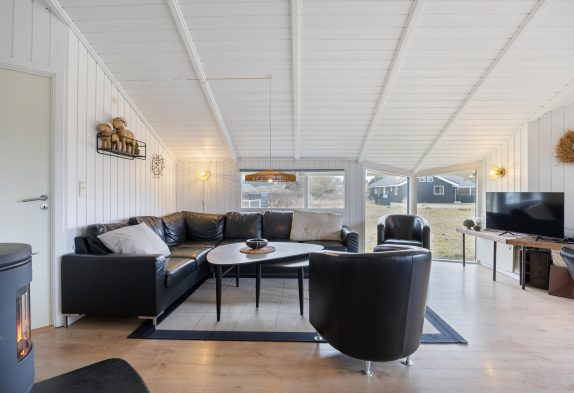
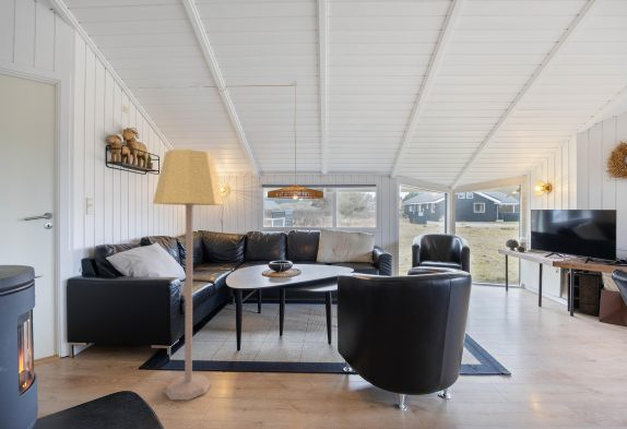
+ lamp [152,148,224,401]
